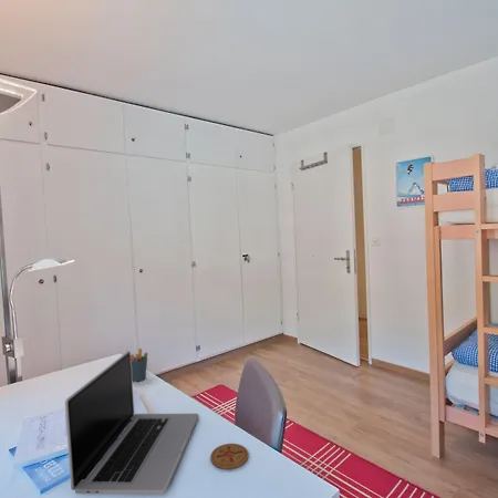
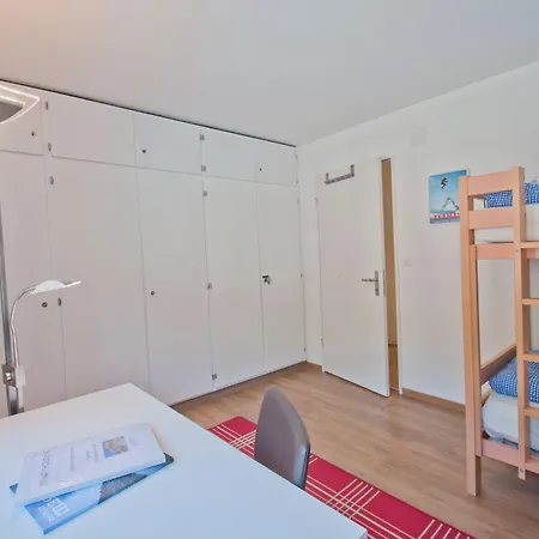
- coaster [209,443,249,470]
- laptop [64,350,199,496]
- pen holder [125,347,149,383]
